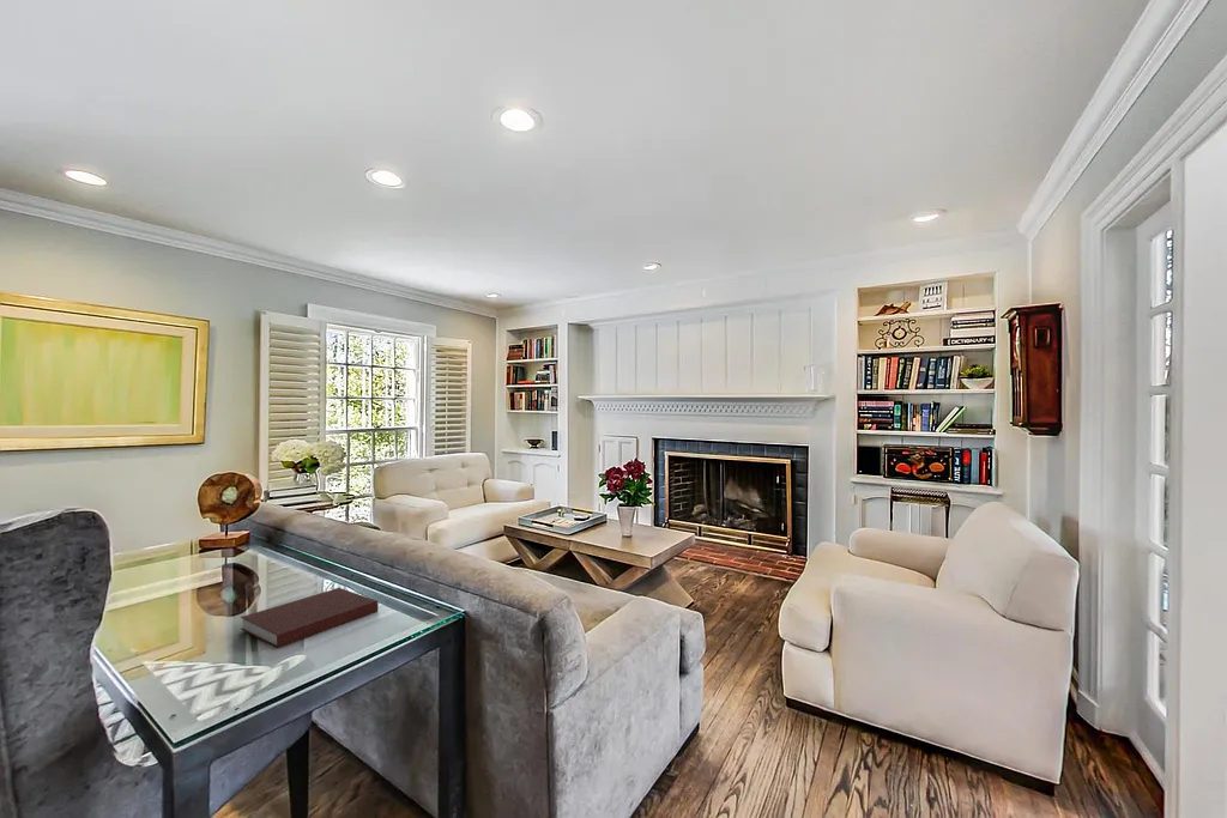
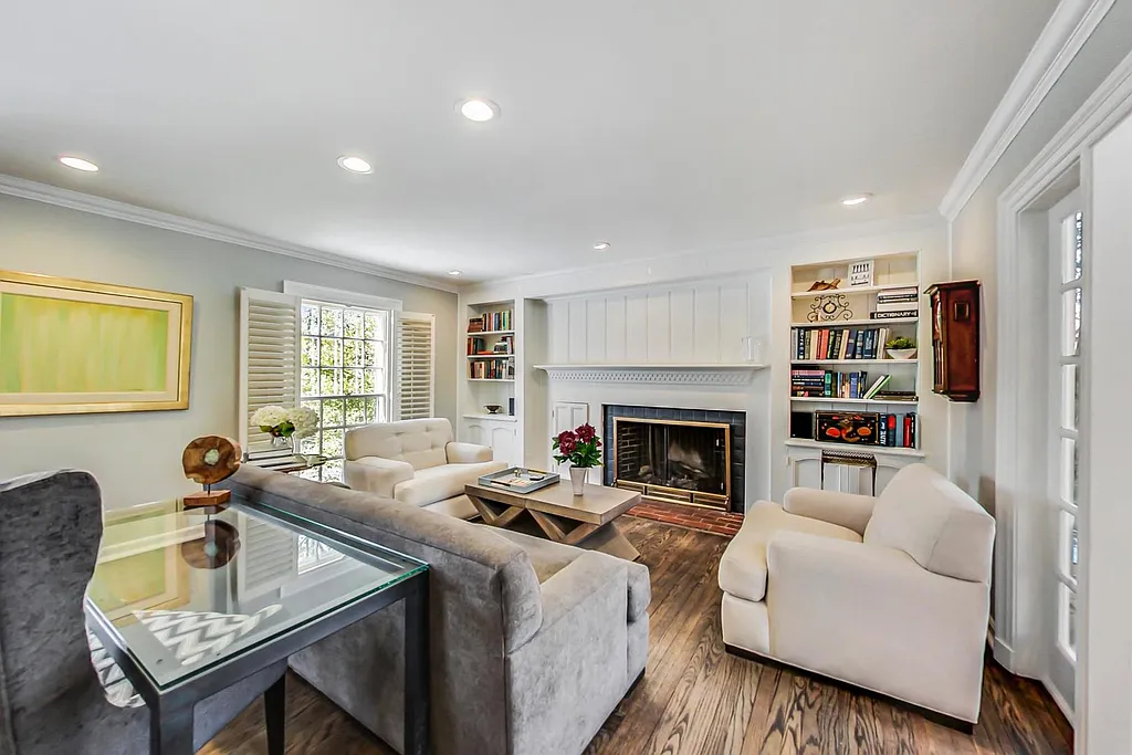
- notebook [240,587,380,649]
